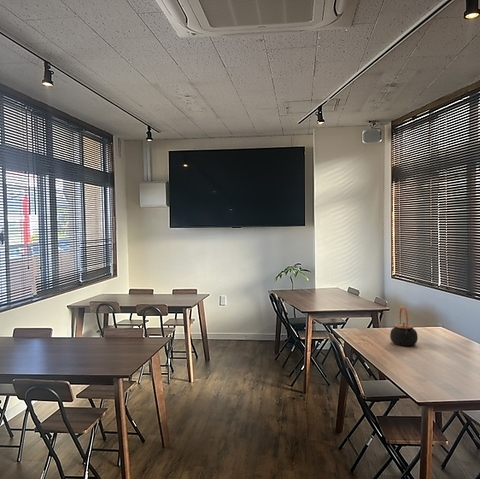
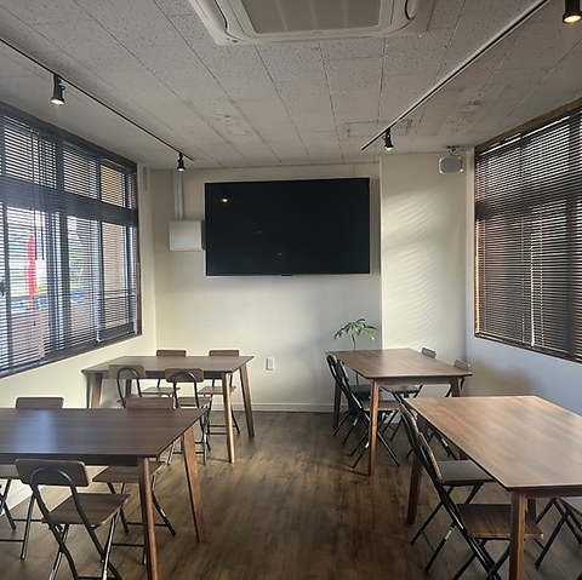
- teapot [389,305,419,347]
